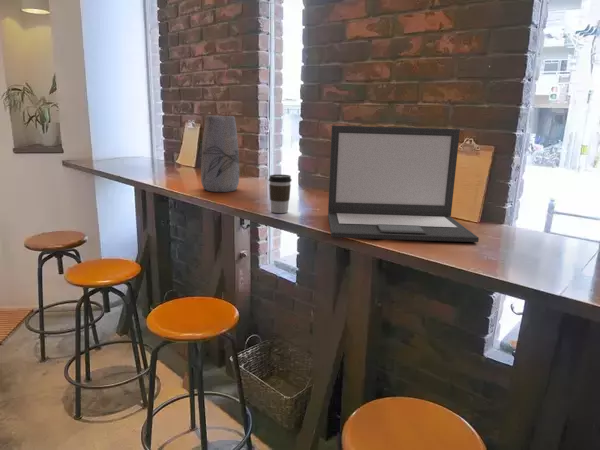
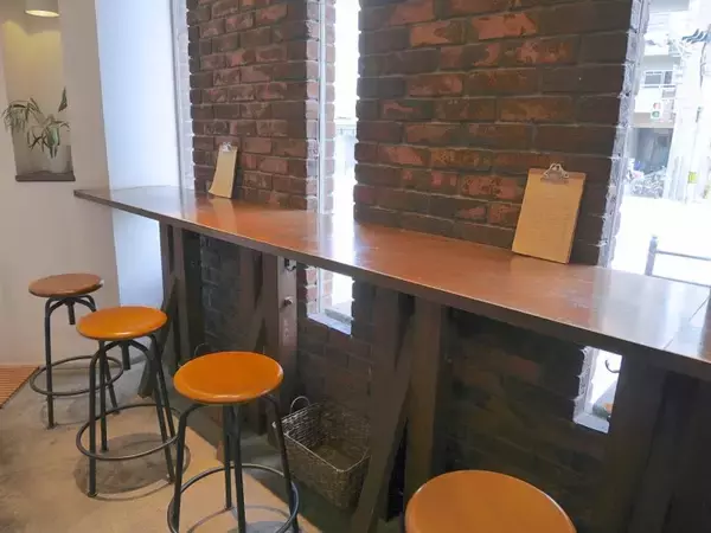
- laptop [327,125,480,243]
- coffee cup [268,173,293,214]
- vase [200,115,241,193]
